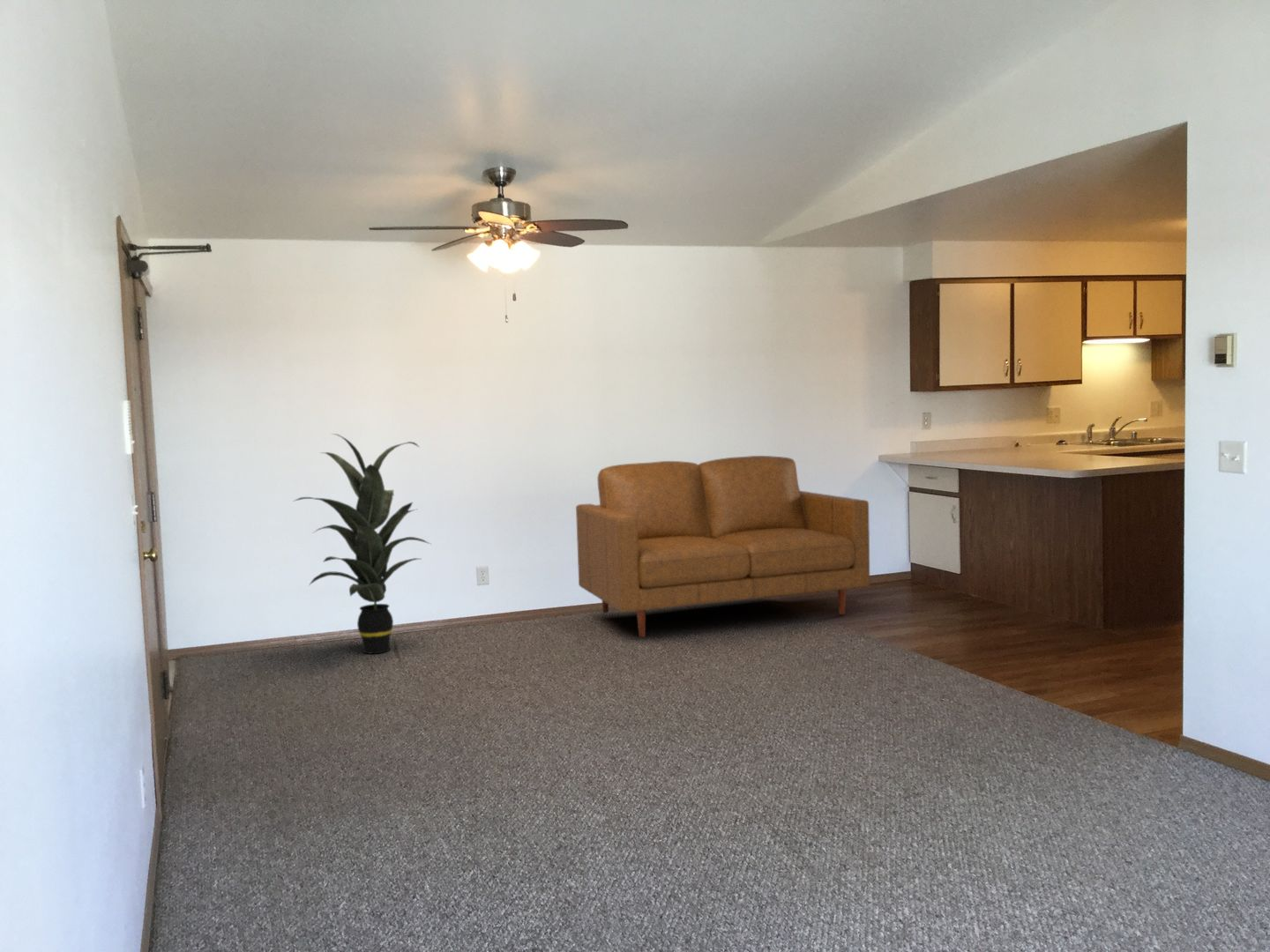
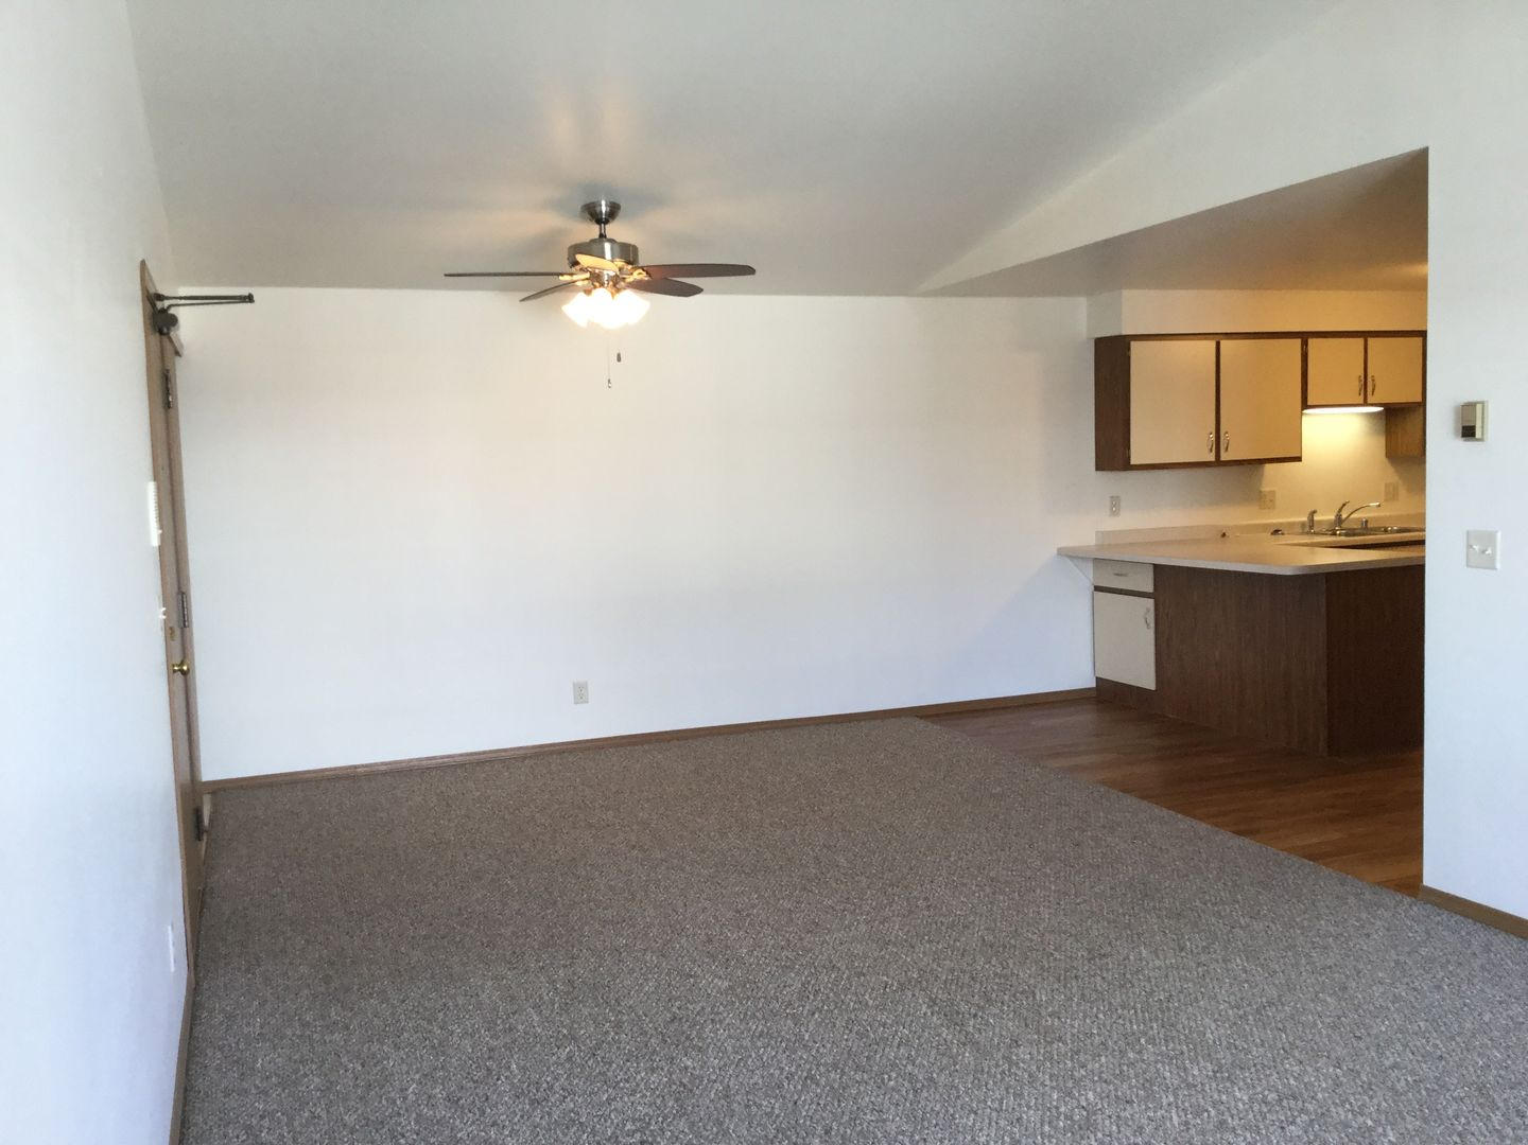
- sofa [575,455,870,638]
- indoor plant [292,433,433,655]
